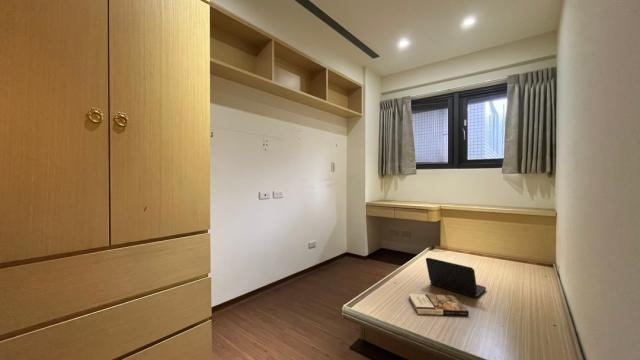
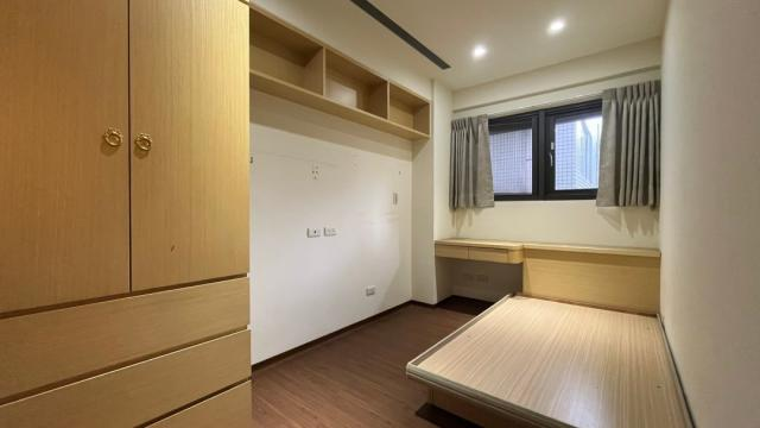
- laptop [425,257,487,299]
- book [408,293,470,317]
